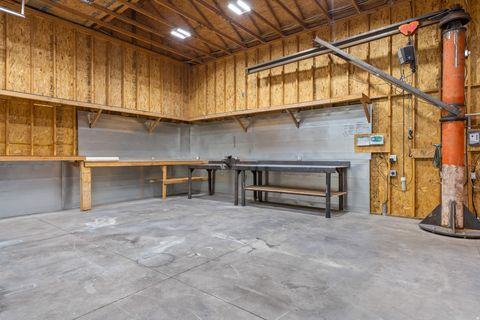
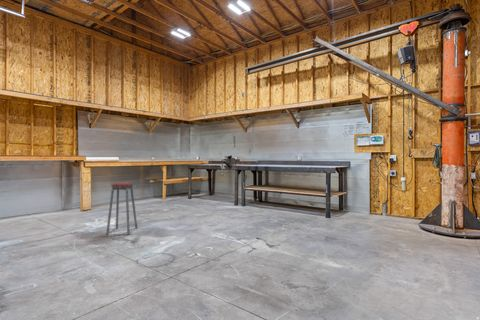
+ music stool [105,181,138,236]
